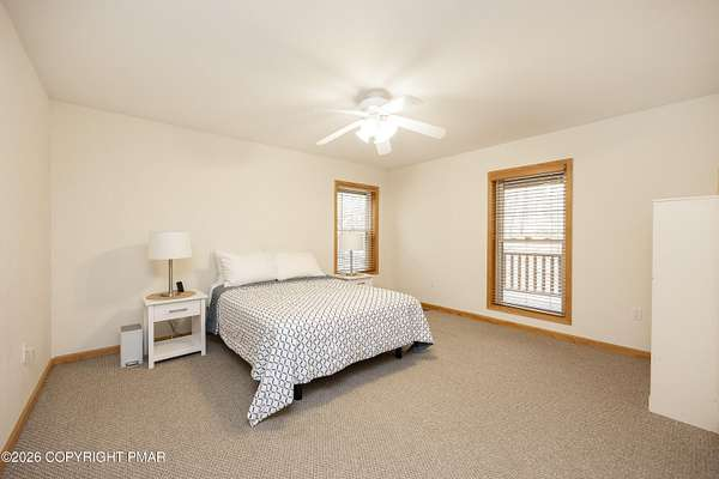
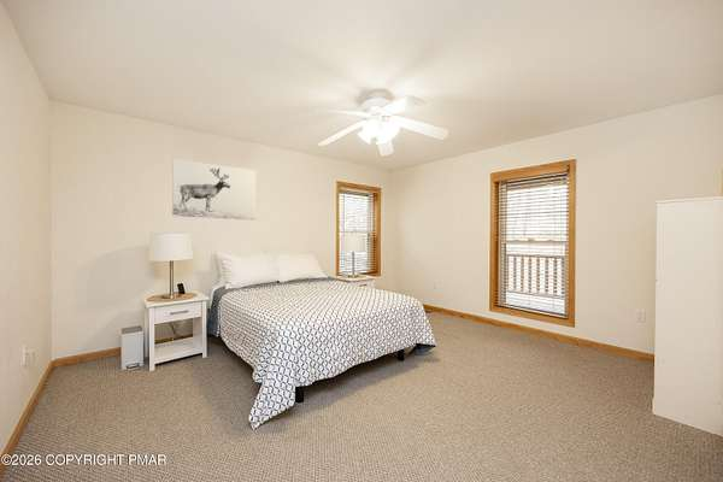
+ wall art [171,158,257,221]
